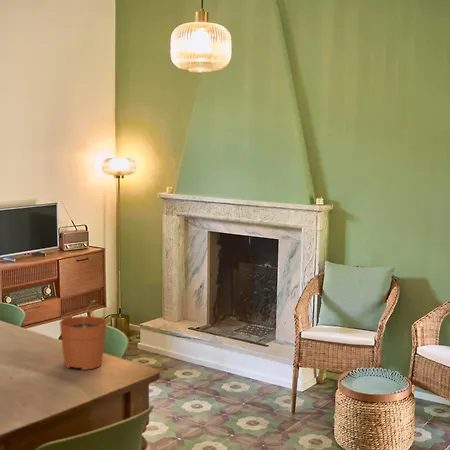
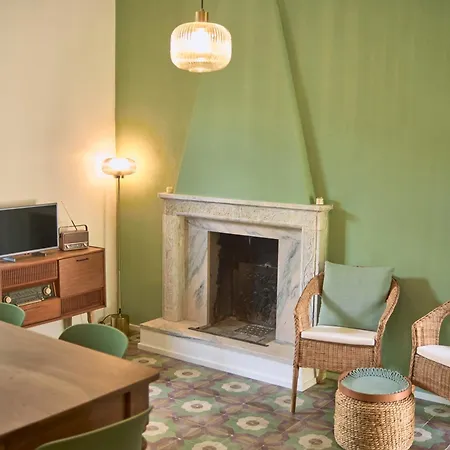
- plant pot [59,299,108,371]
